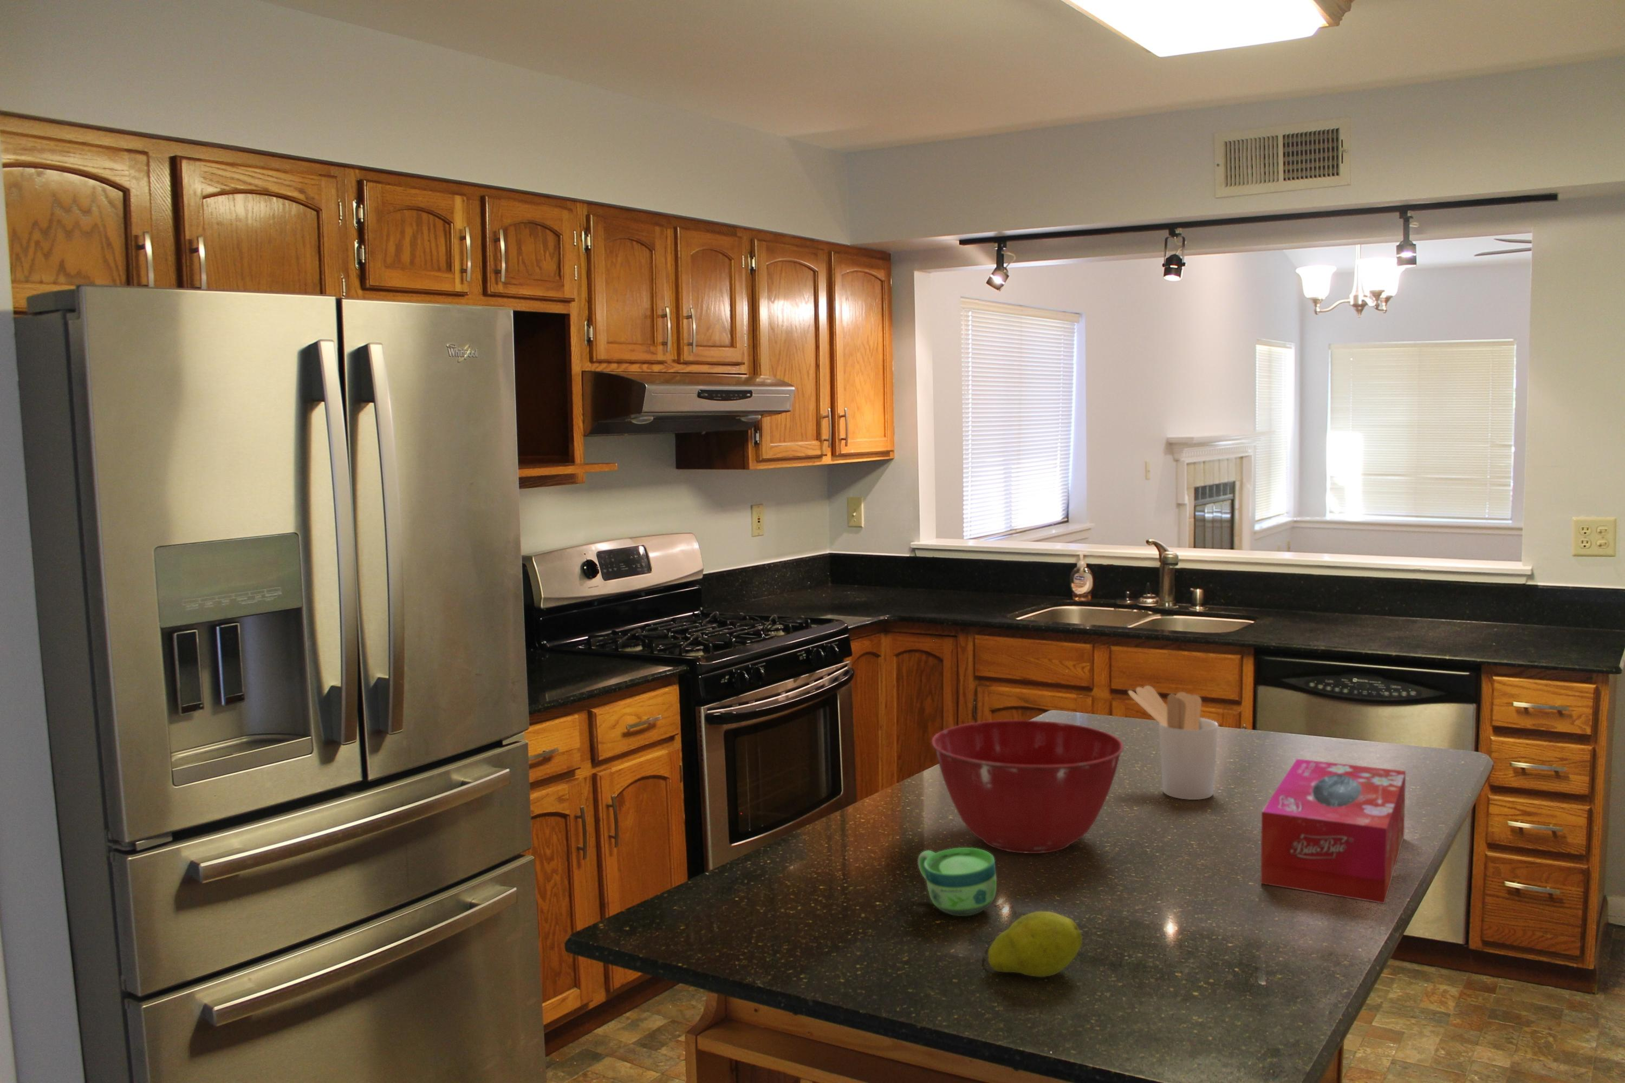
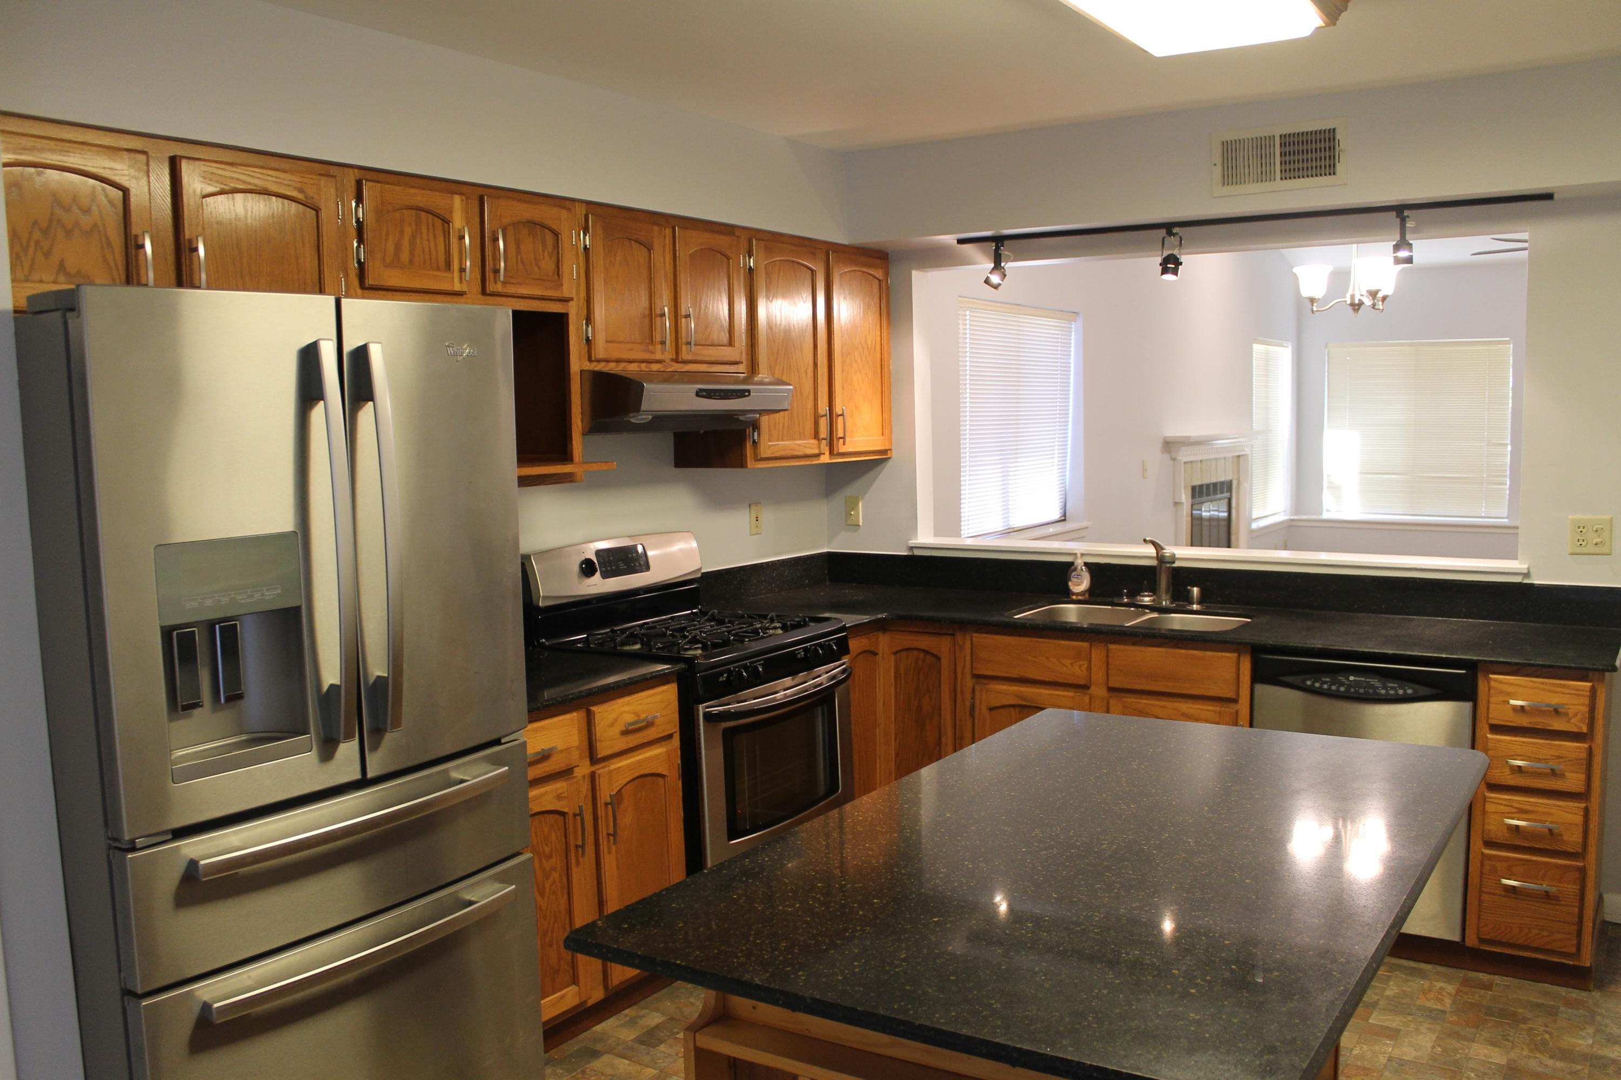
- tissue box [1260,758,1406,904]
- cup [918,847,997,916]
- mixing bowl [931,719,1124,853]
- fruit [983,911,1083,978]
- utensil holder [1128,685,1219,800]
